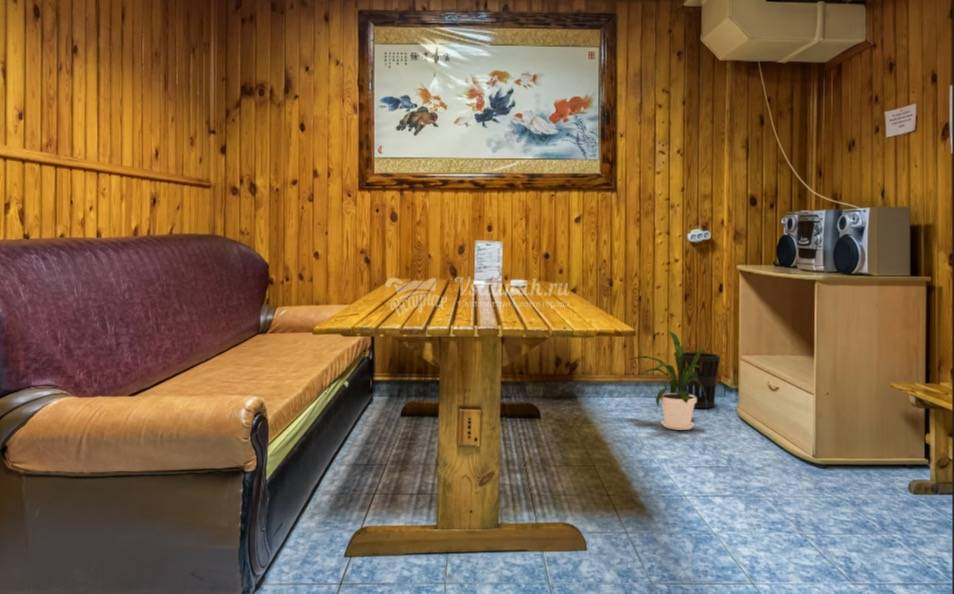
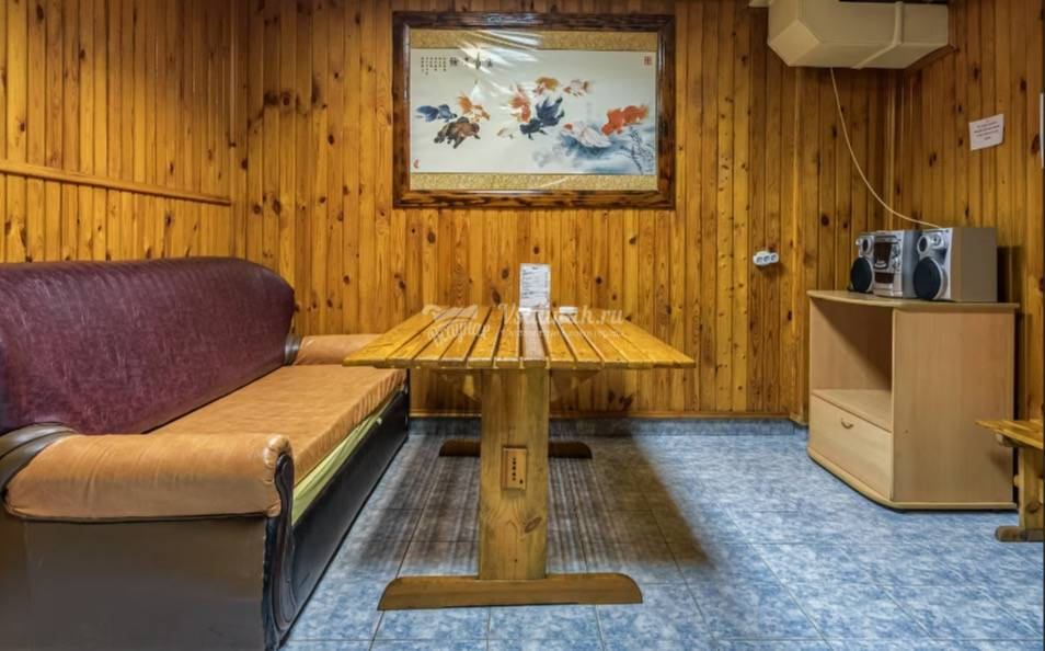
- wastebasket [674,351,721,409]
- house plant [628,329,712,431]
